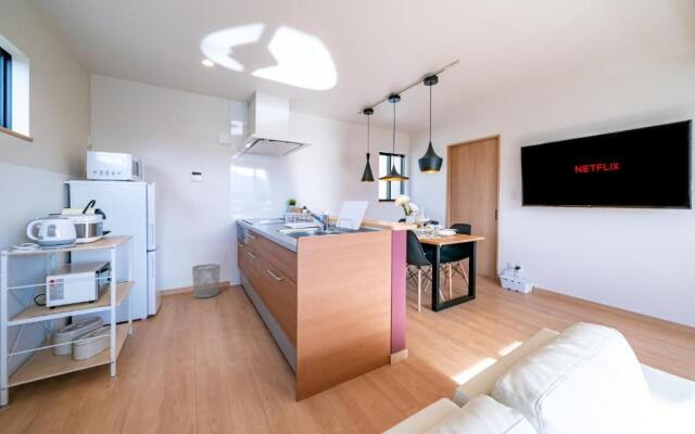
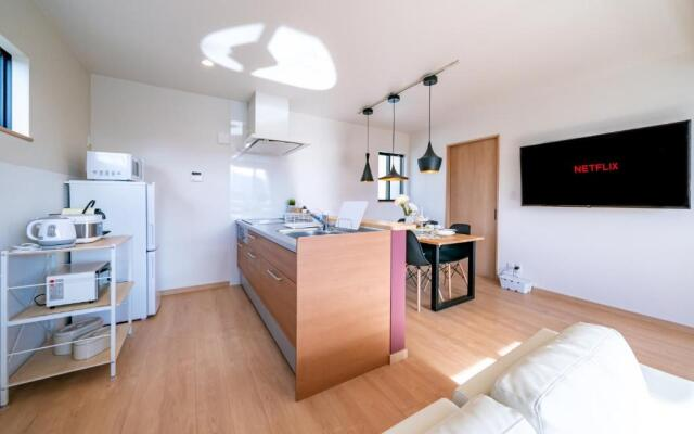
- waste bin [191,263,222,298]
